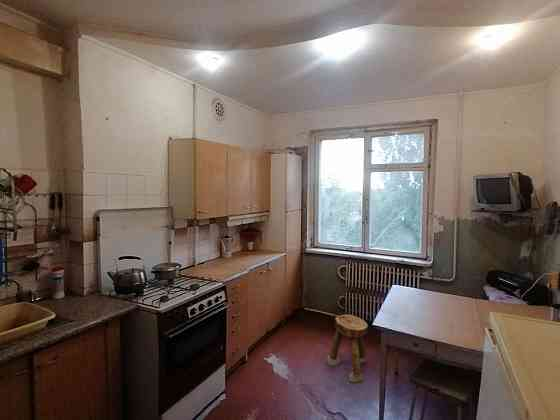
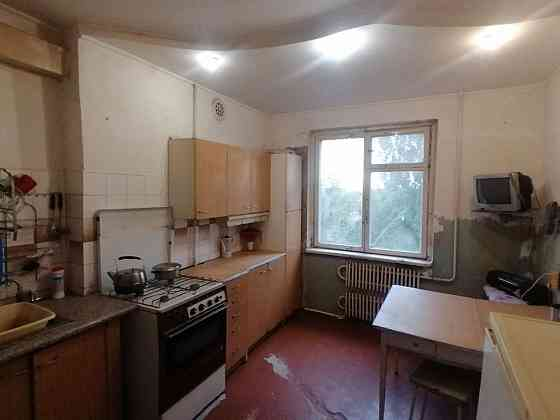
- stool [326,314,369,383]
